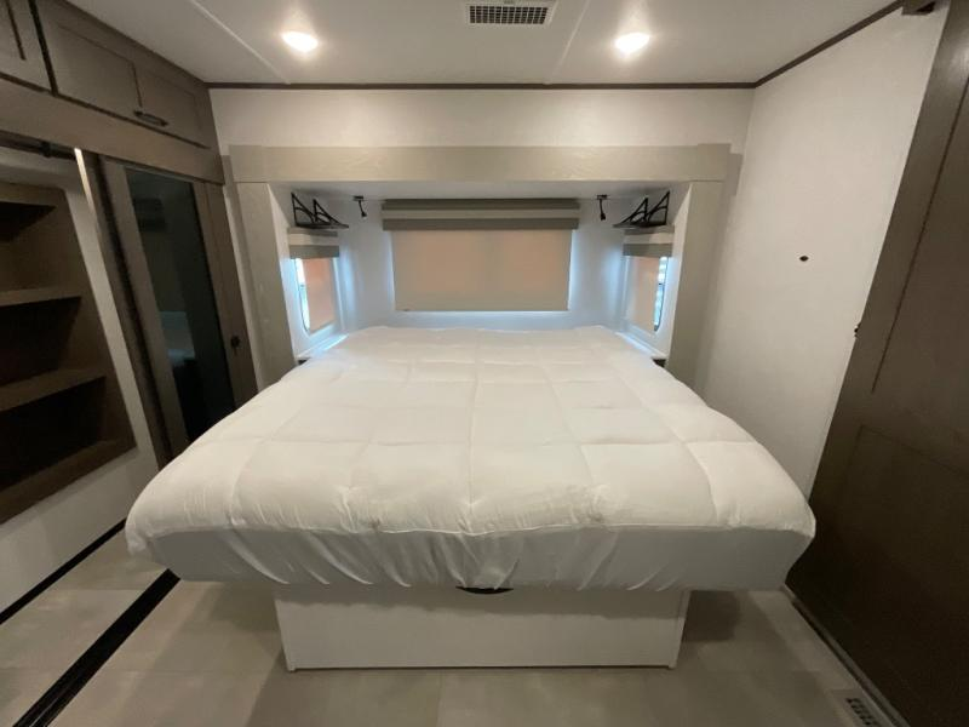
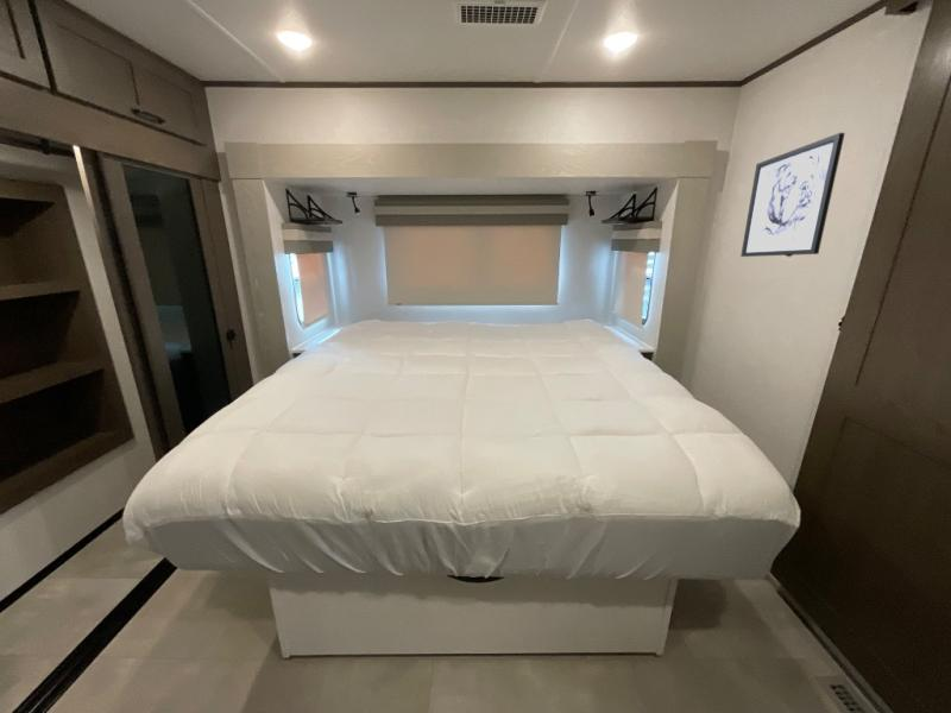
+ wall art [739,132,846,258]
